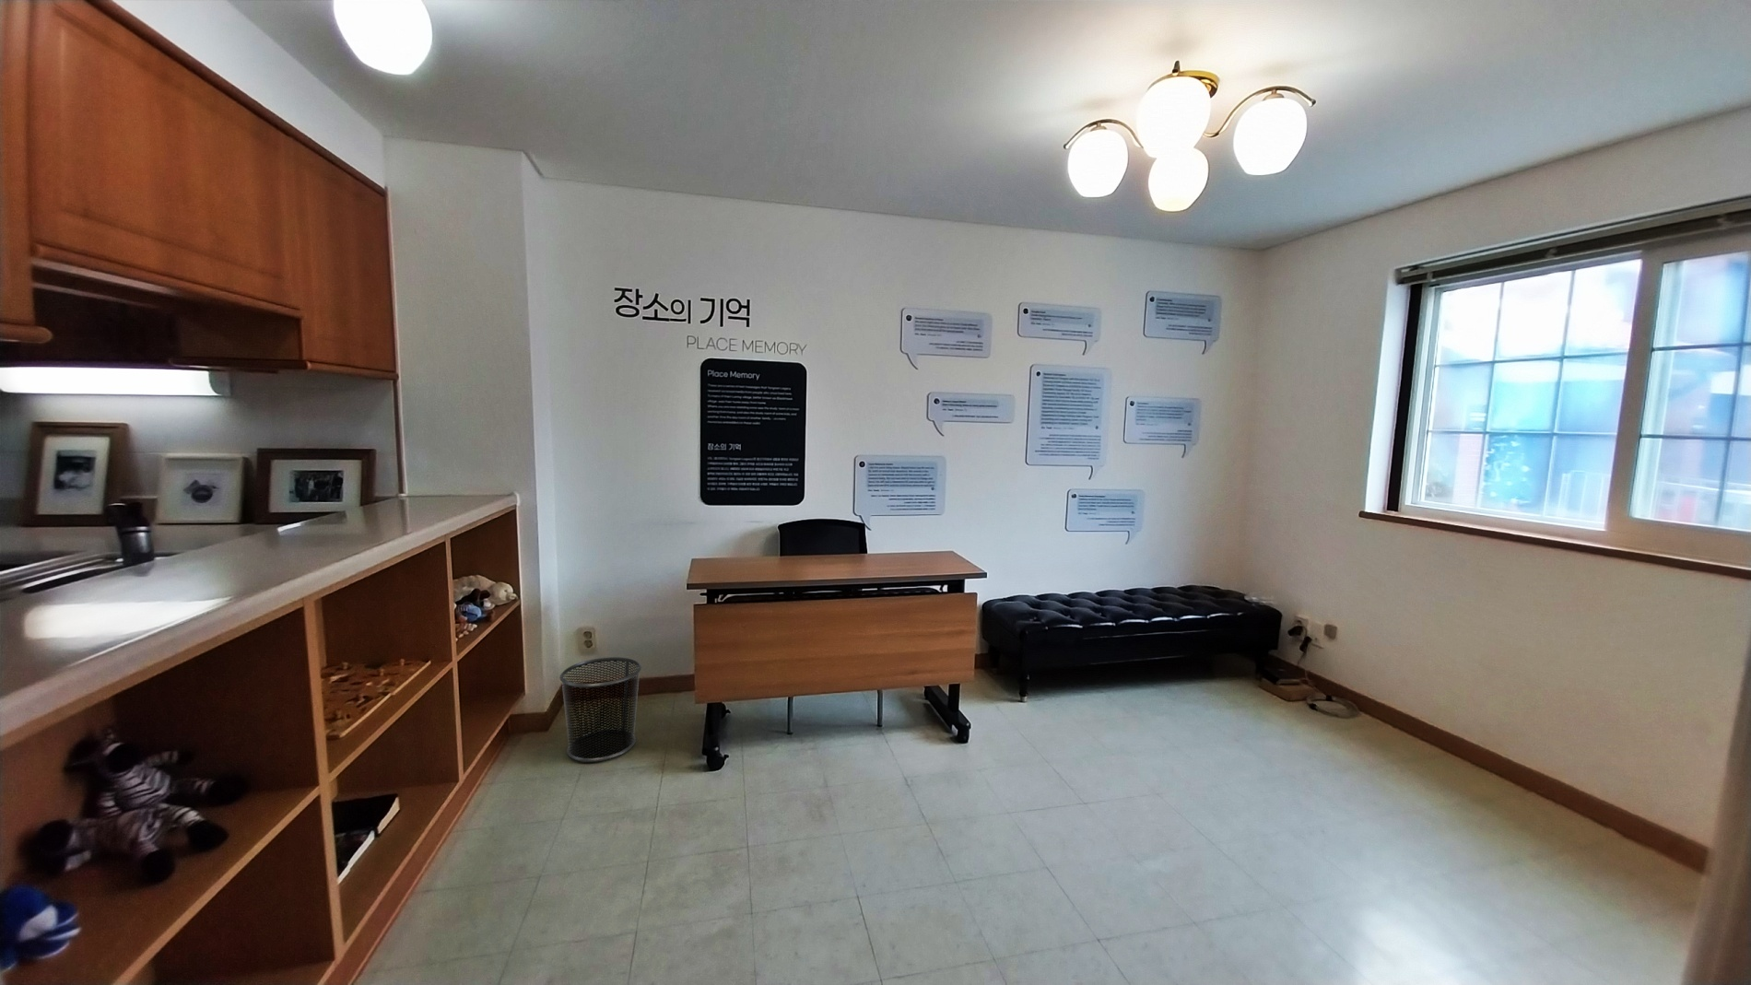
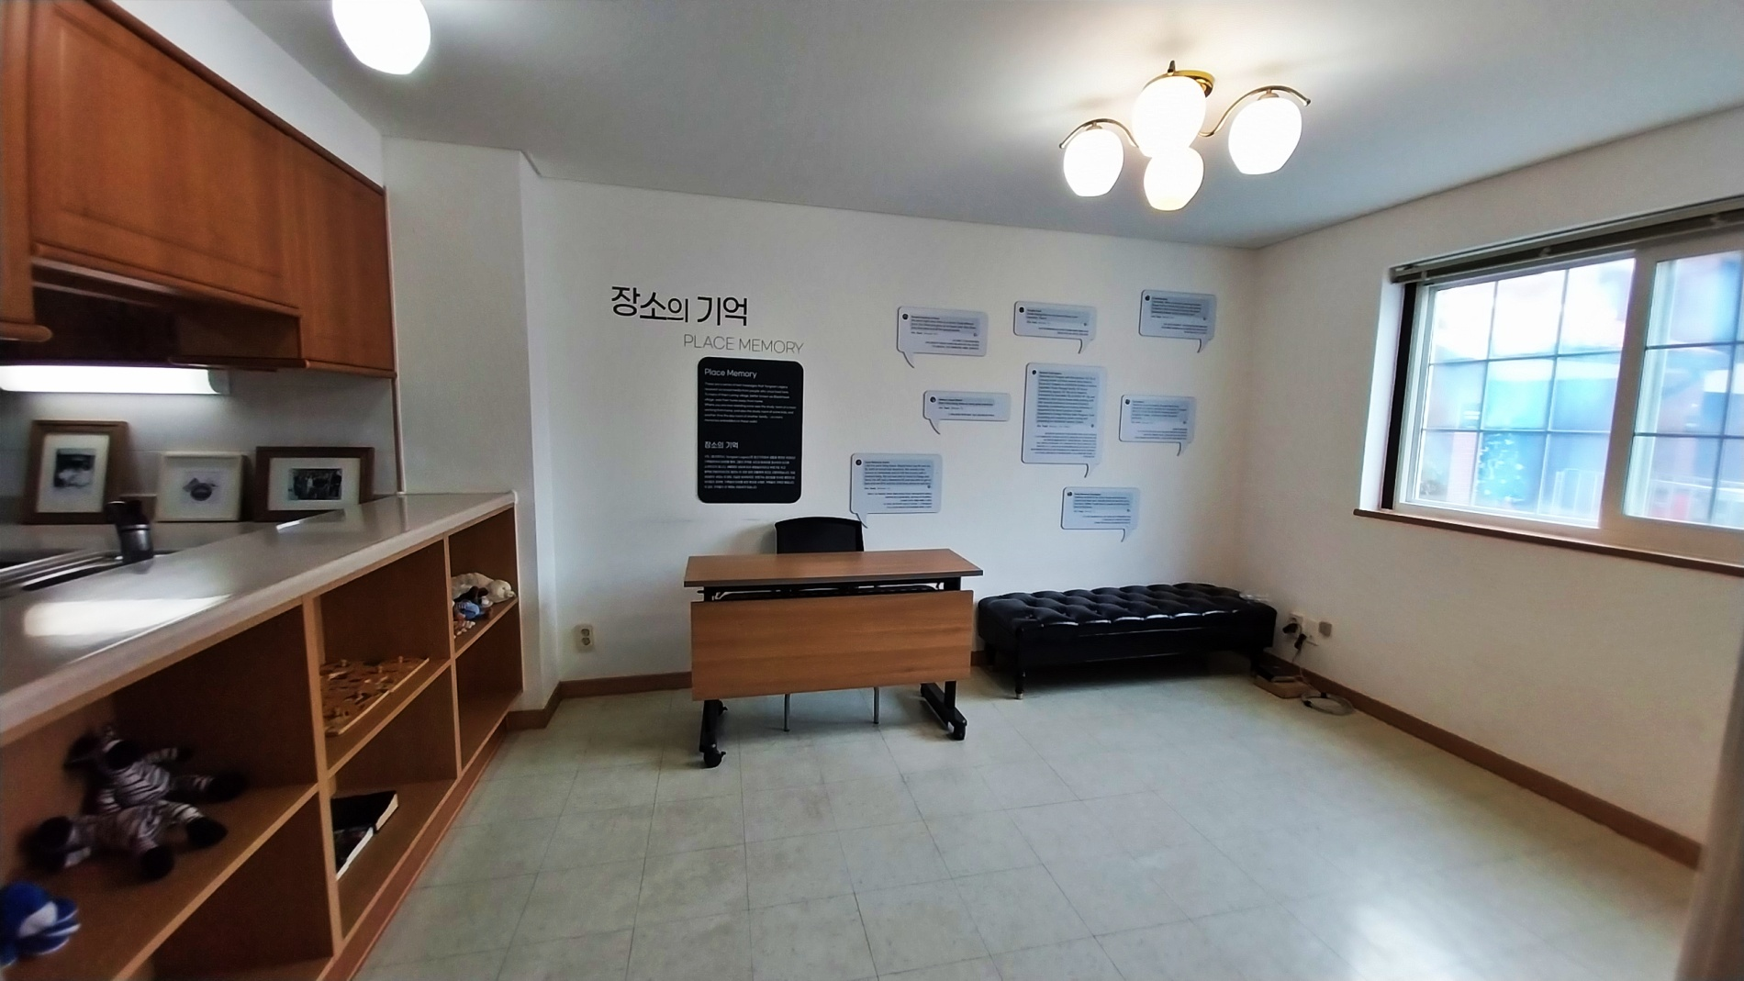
- waste bin [558,655,642,763]
